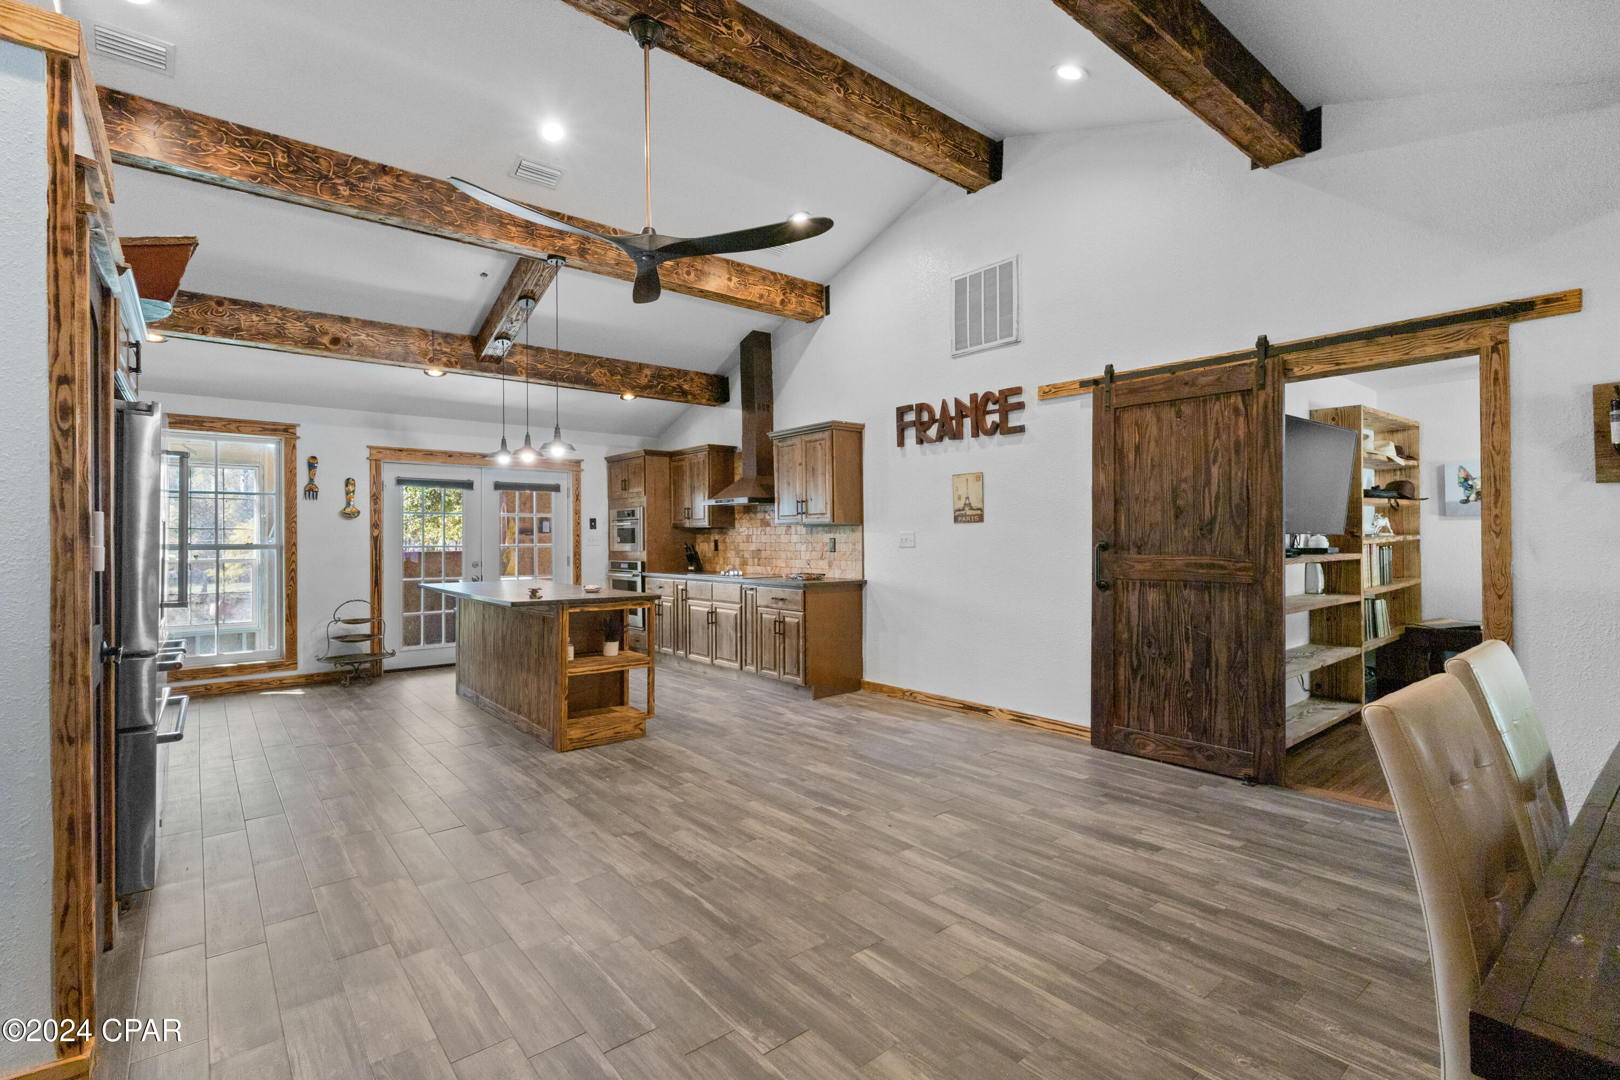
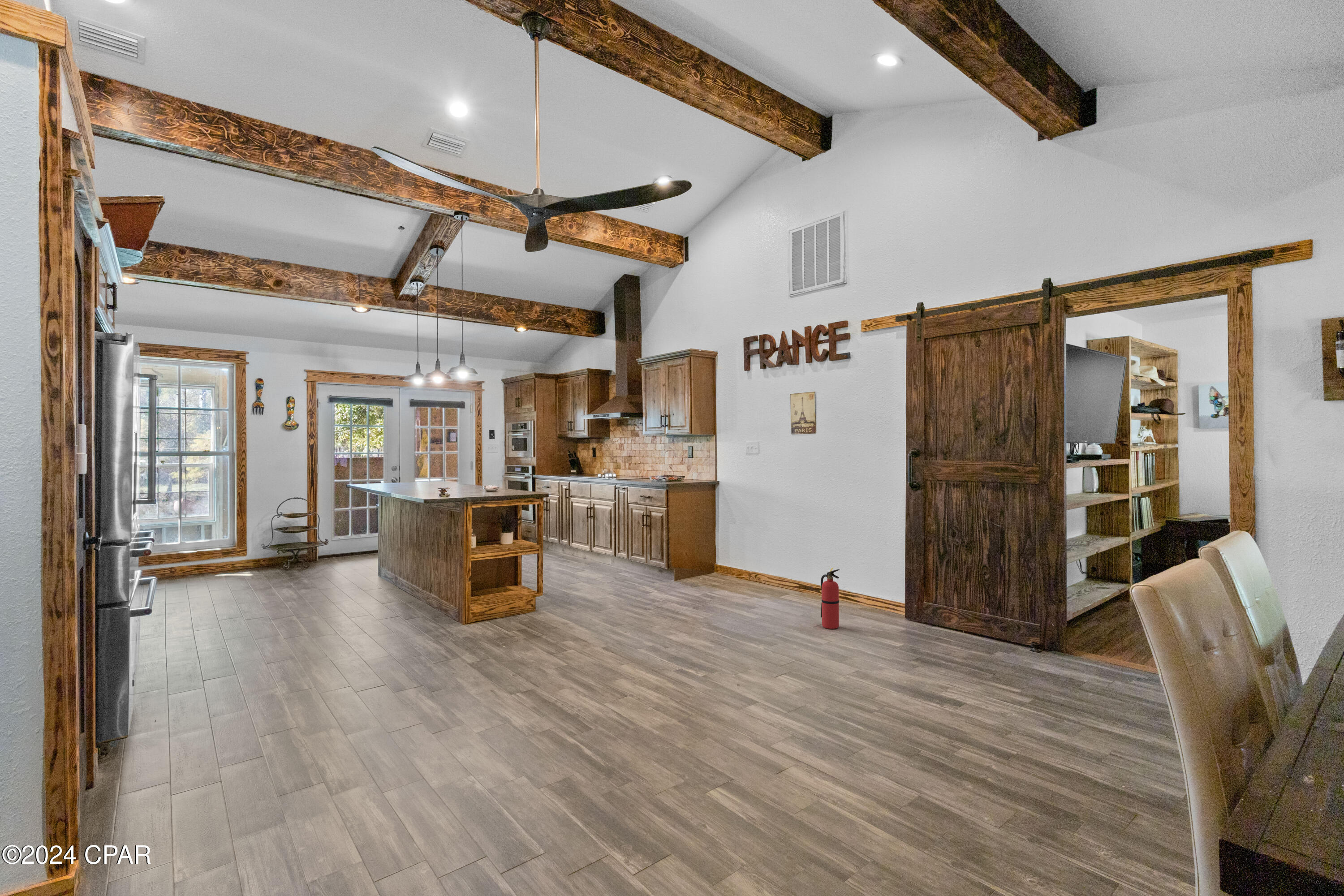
+ fire extinguisher [820,568,840,629]
